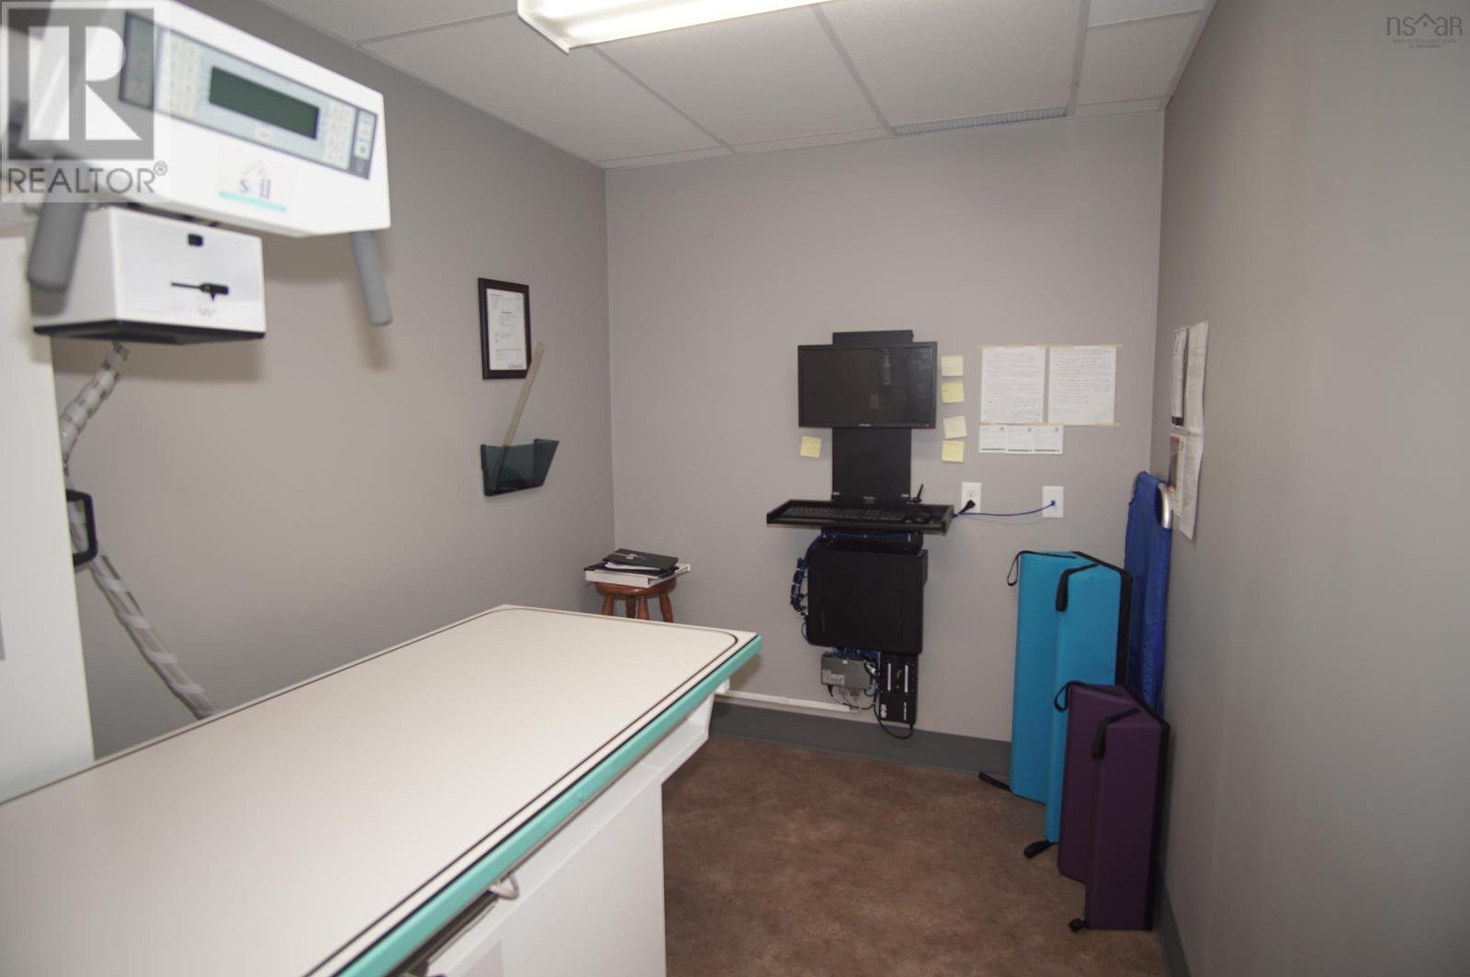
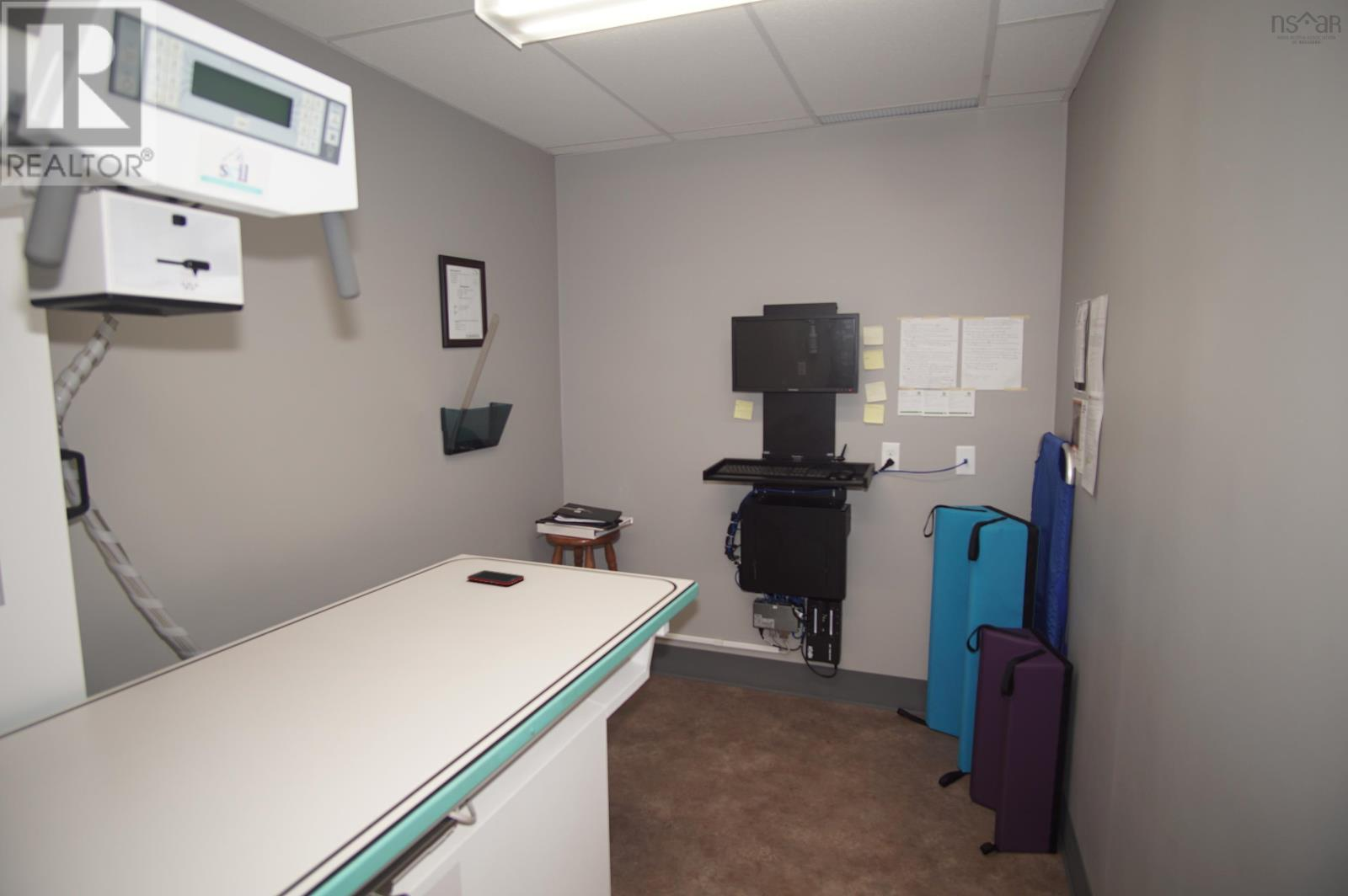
+ cell phone [467,569,525,586]
